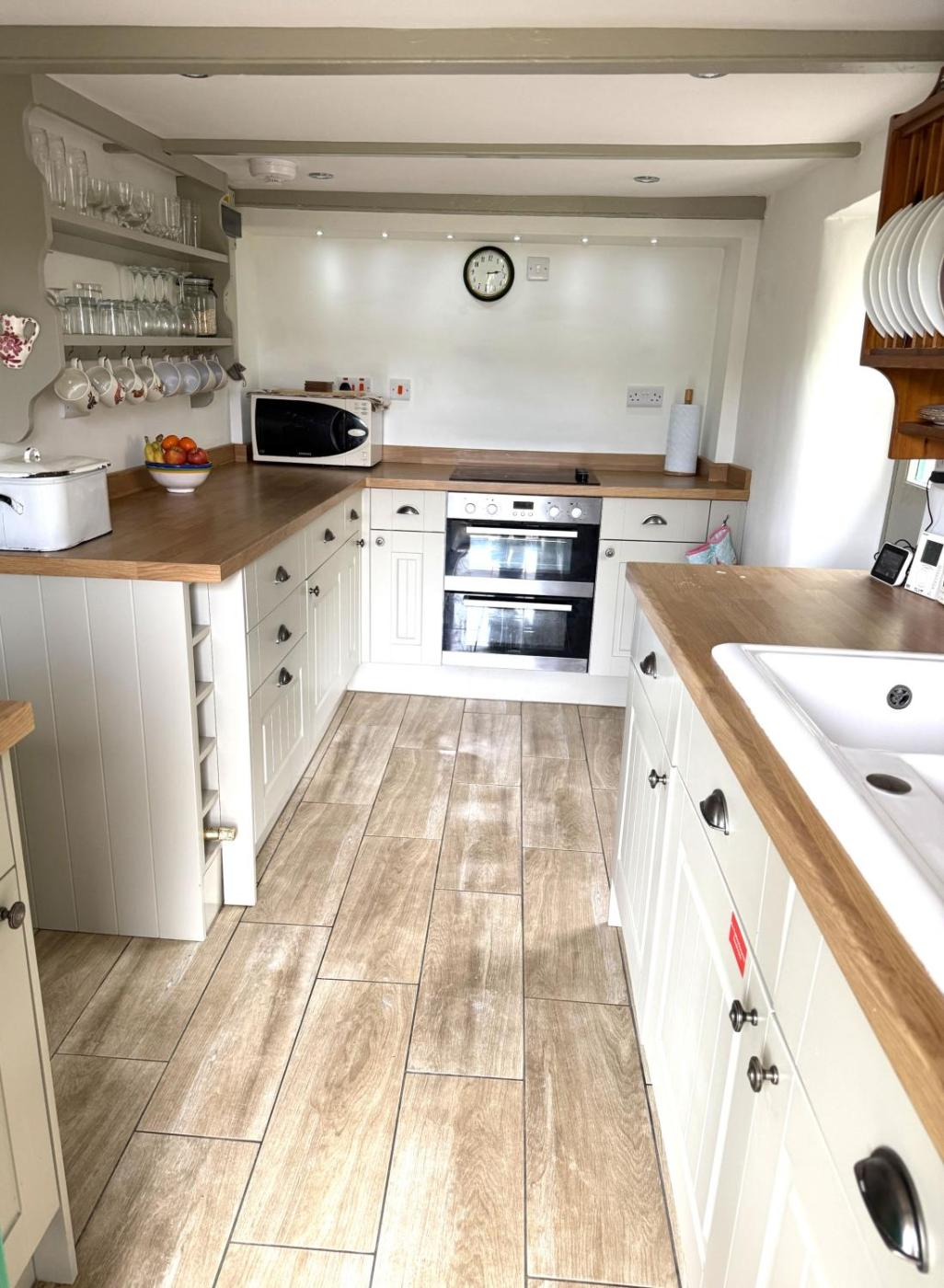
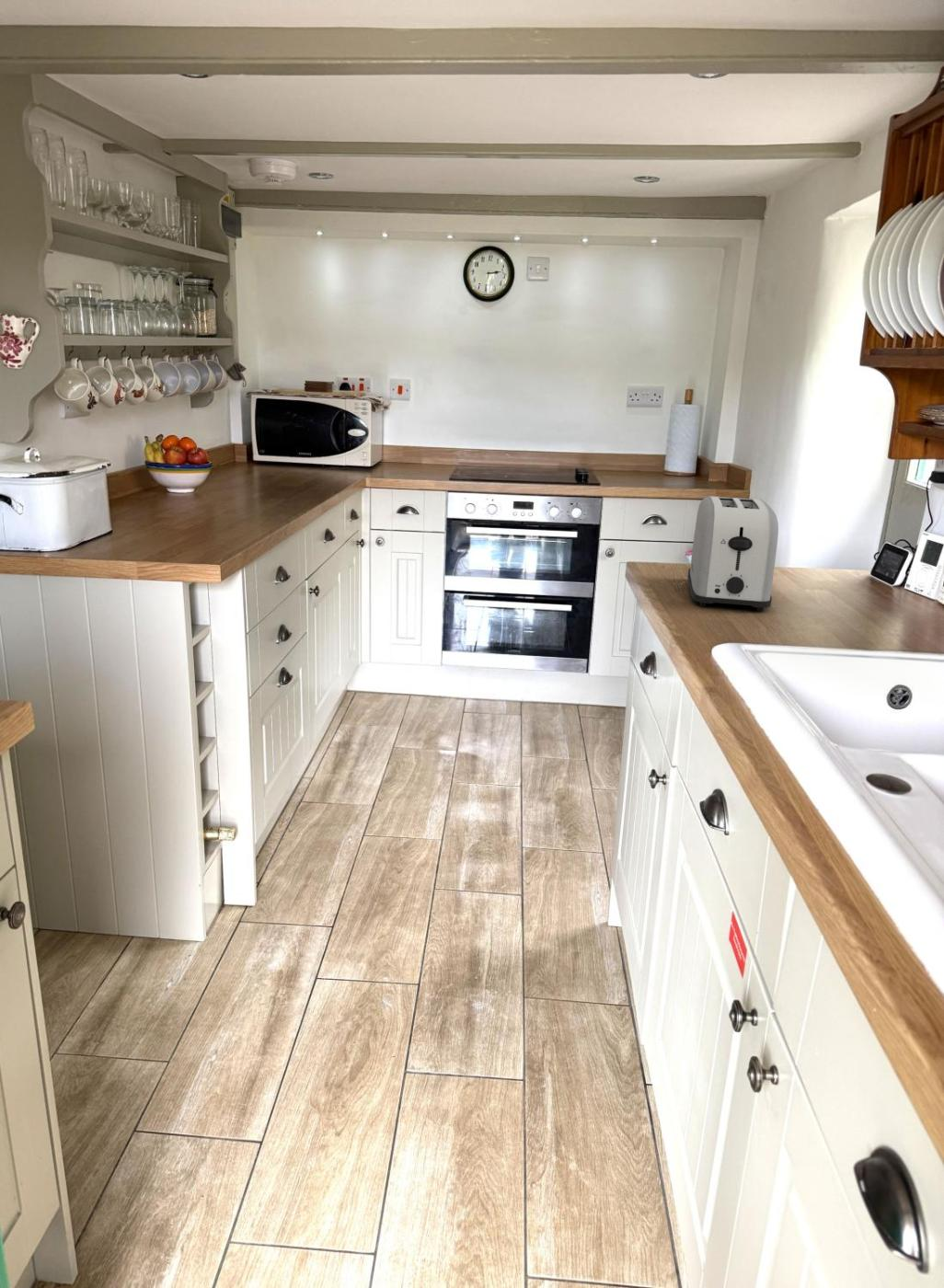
+ toaster [687,495,779,613]
